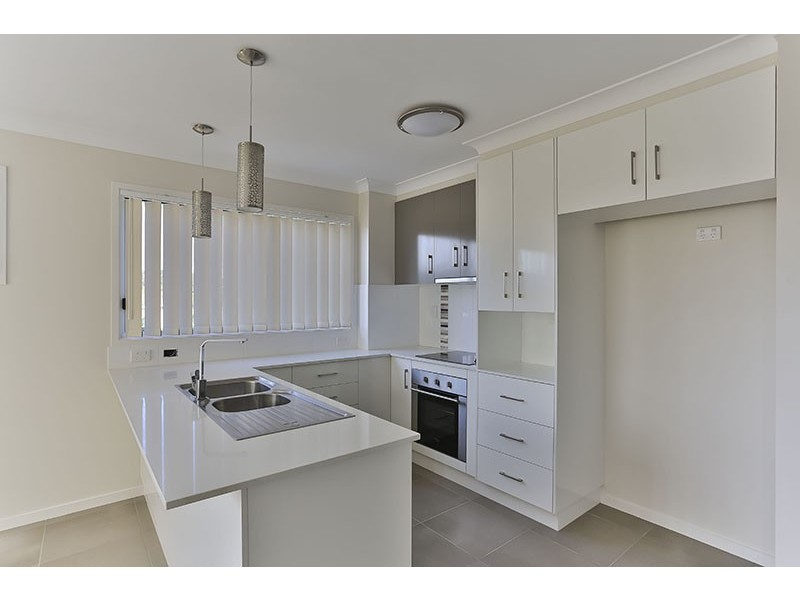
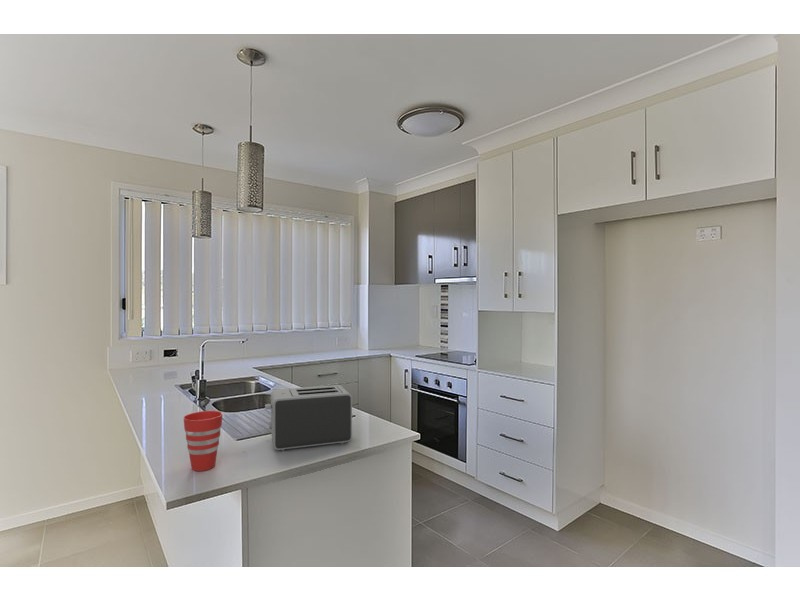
+ toaster [264,384,353,451]
+ cup [183,410,224,472]
